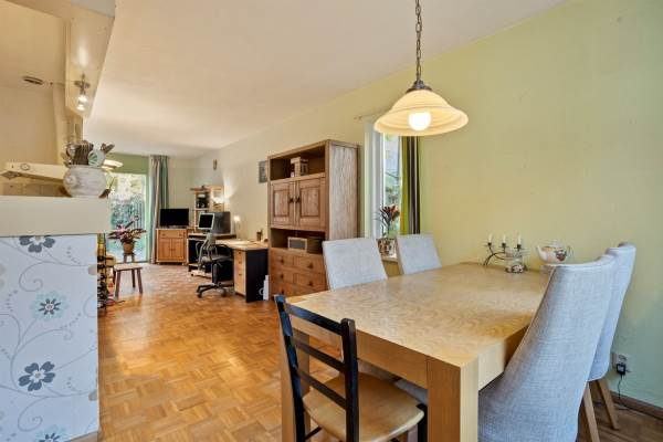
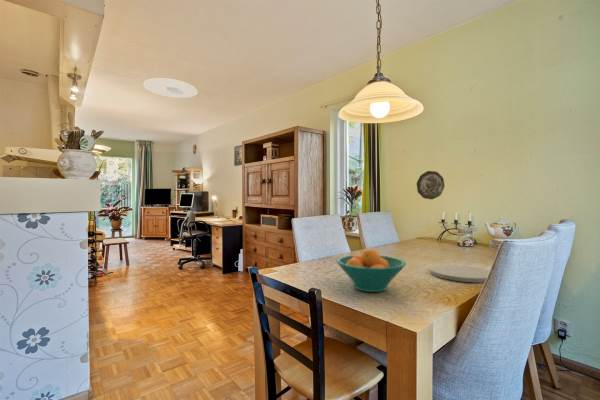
+ fruit bowl [335,248,407,293]
+ ceiling light [143,77,199,99]
+ plate [428,263,491,283]
+ decorative plate [416,170,445,200]
